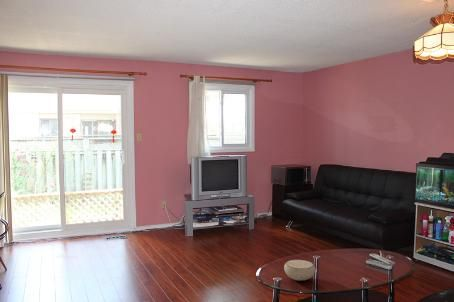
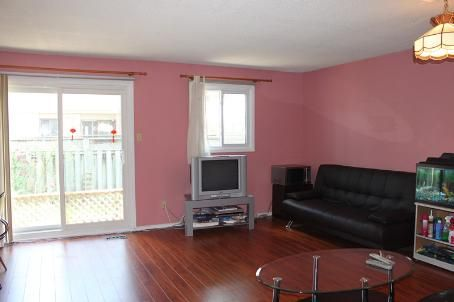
- bowl [283,259,316,282]
